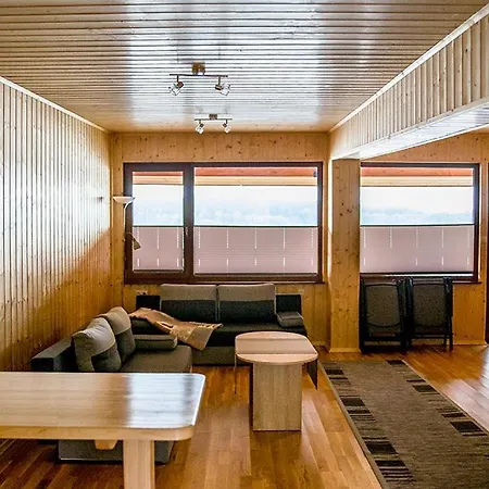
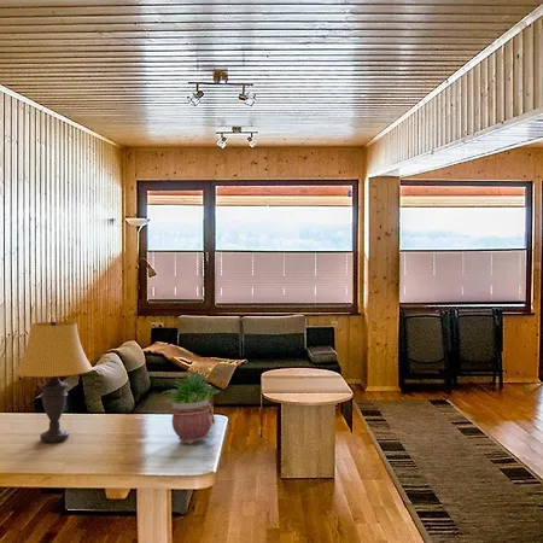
+ potted plant [162,369,221,445]
+ table lamp [14,321,93,443]
